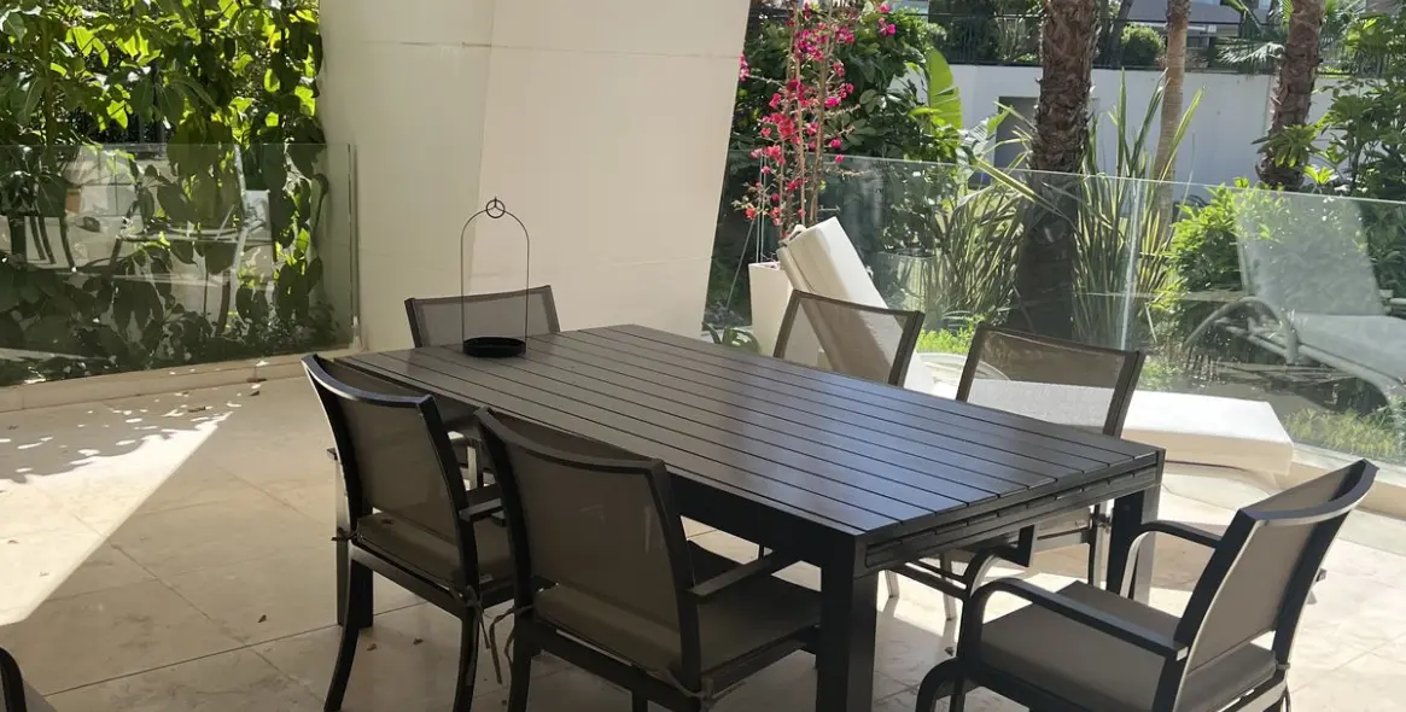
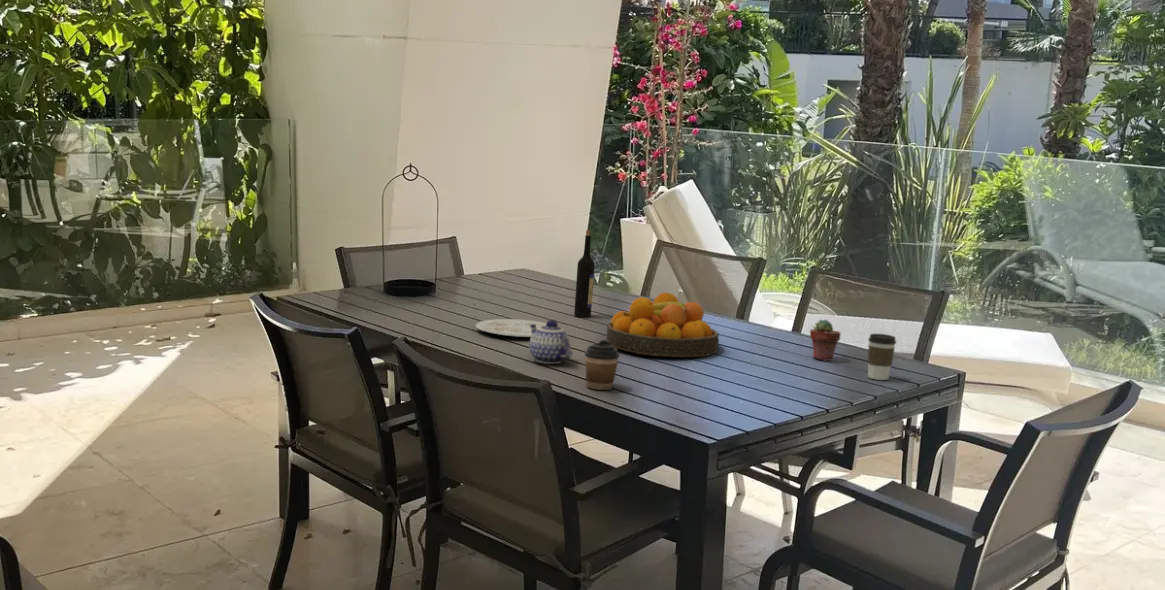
+ wine bottle [573,229,596,318]
+ coffee cup [867,333,897,381]
+ plate [475,318,547,338]
+ teapot [528,319,573,365]
+ fruit bowl [606,292,720,358]
+ coffee cup [584,339,620,391]
+ potted succulent [809,318,842,362]
